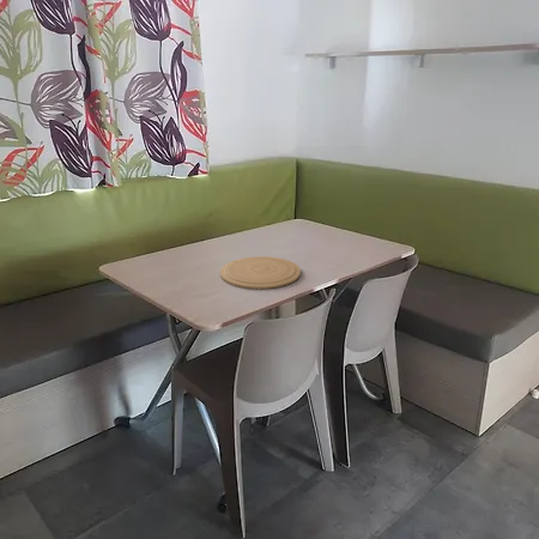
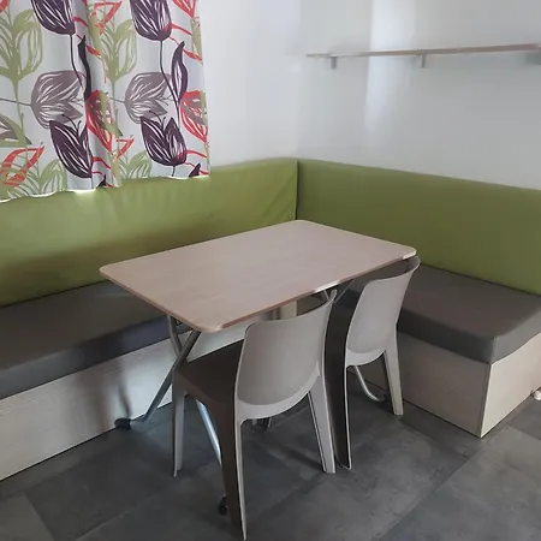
- plate [219,255,302,290]
